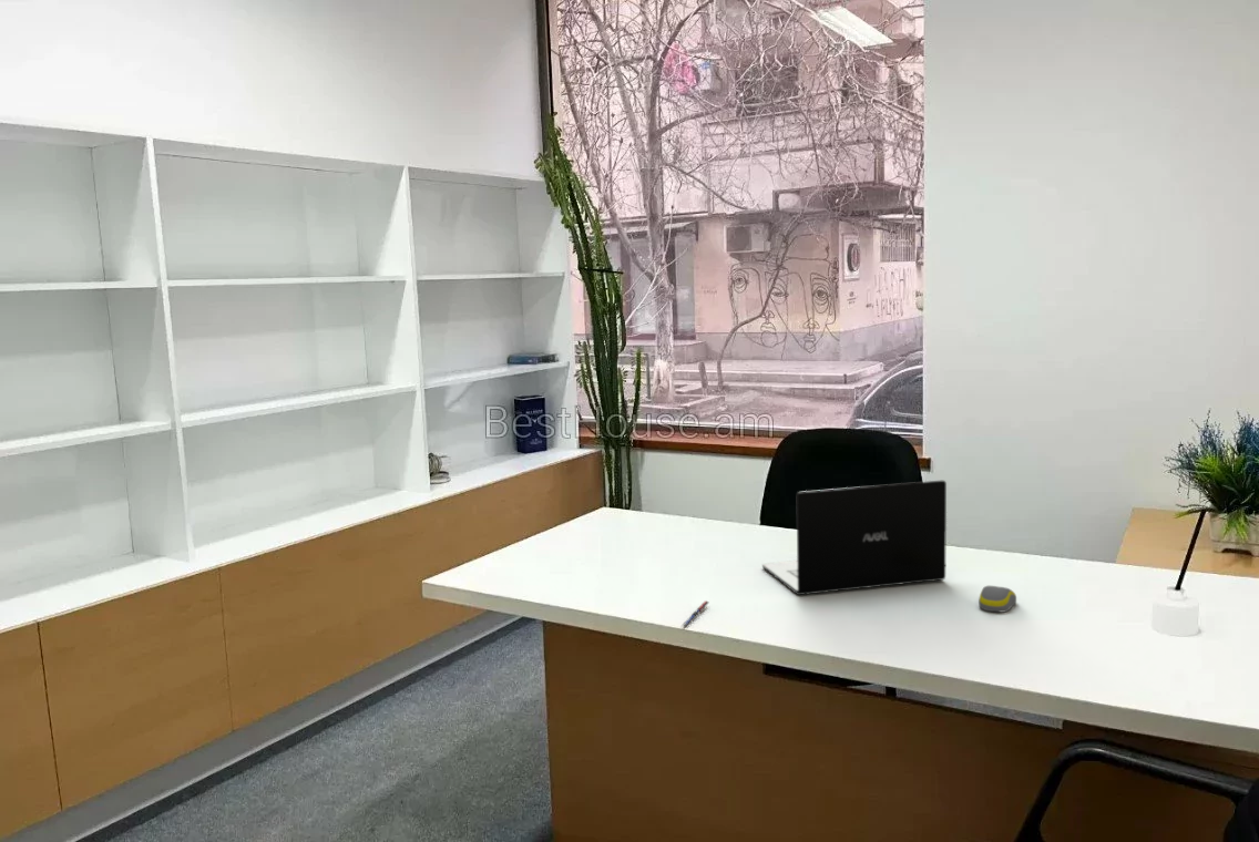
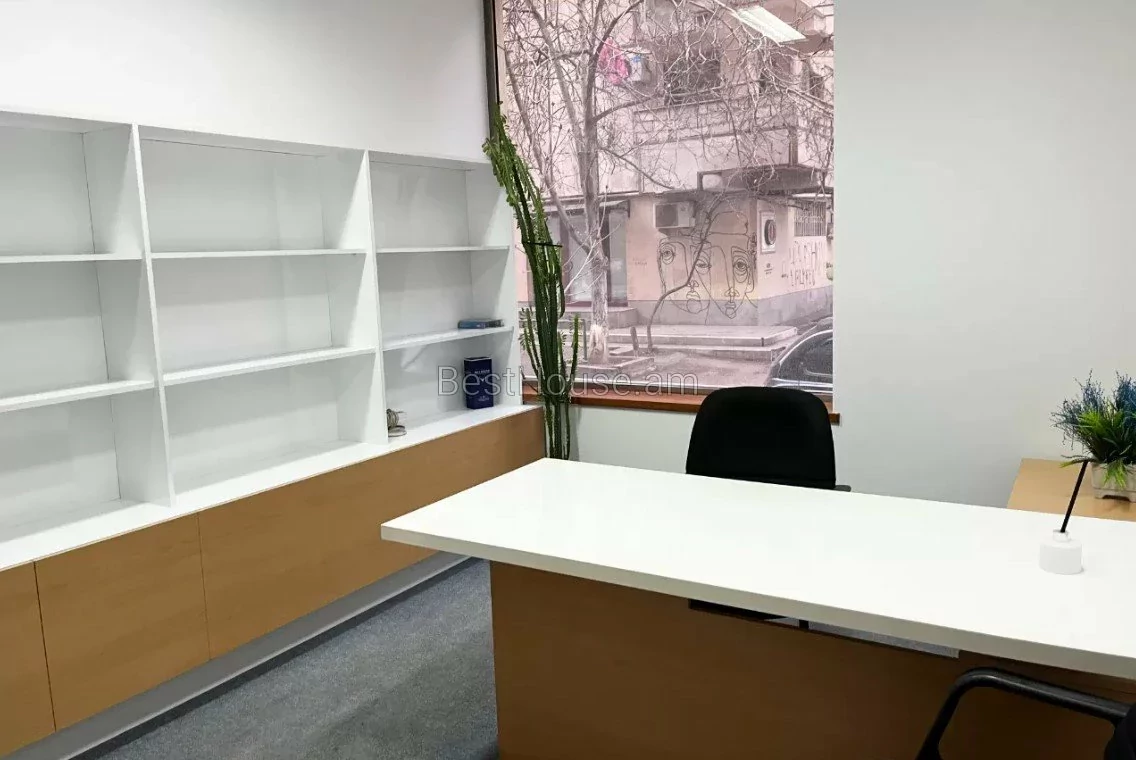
- laptop [761,480,948,596]
- computer mouse [977,585,1017,613]
- pen [680,599,709,628]
